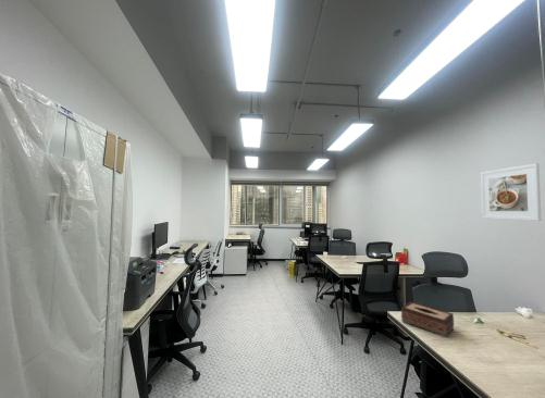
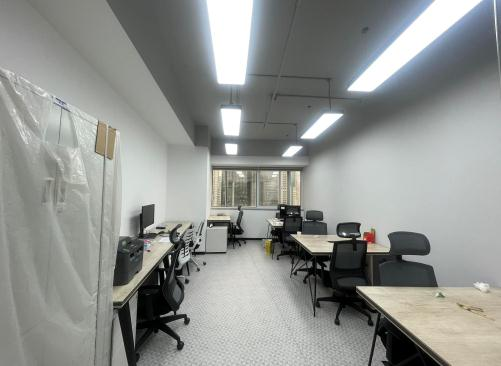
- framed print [480,162,542,222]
- tissue box [400,300,455,338]
